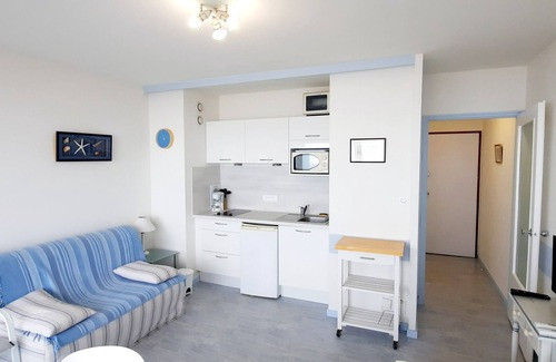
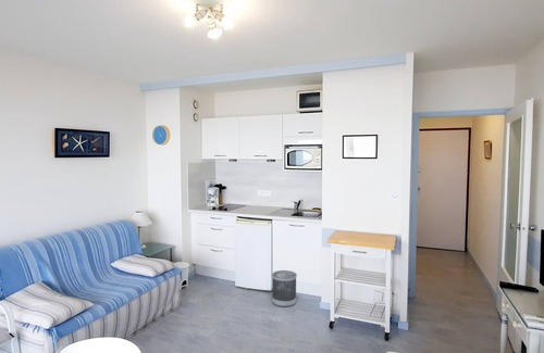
+ wastebasket [271,269,298,307]
